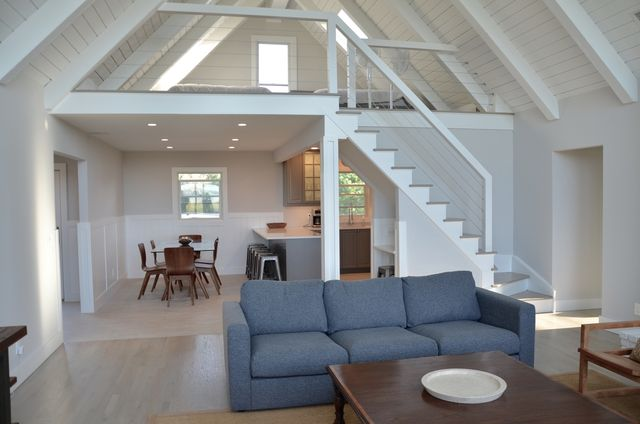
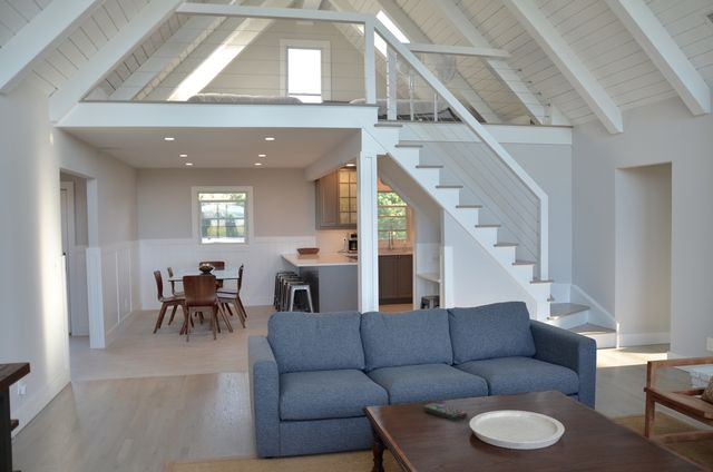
+ remote control [423,402,468,422]
